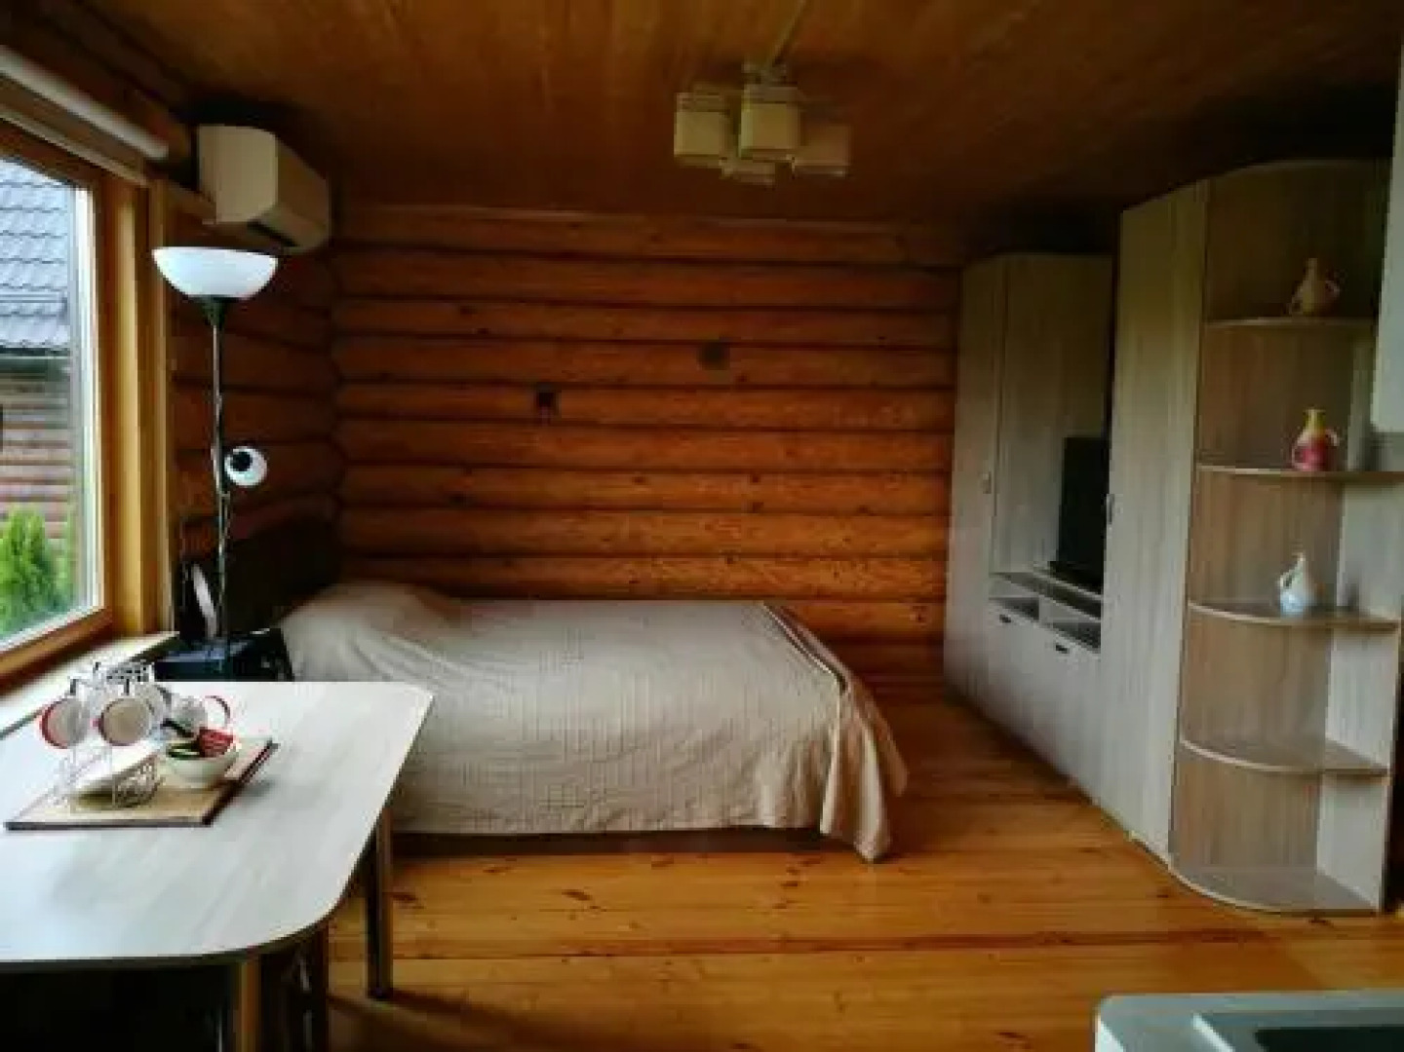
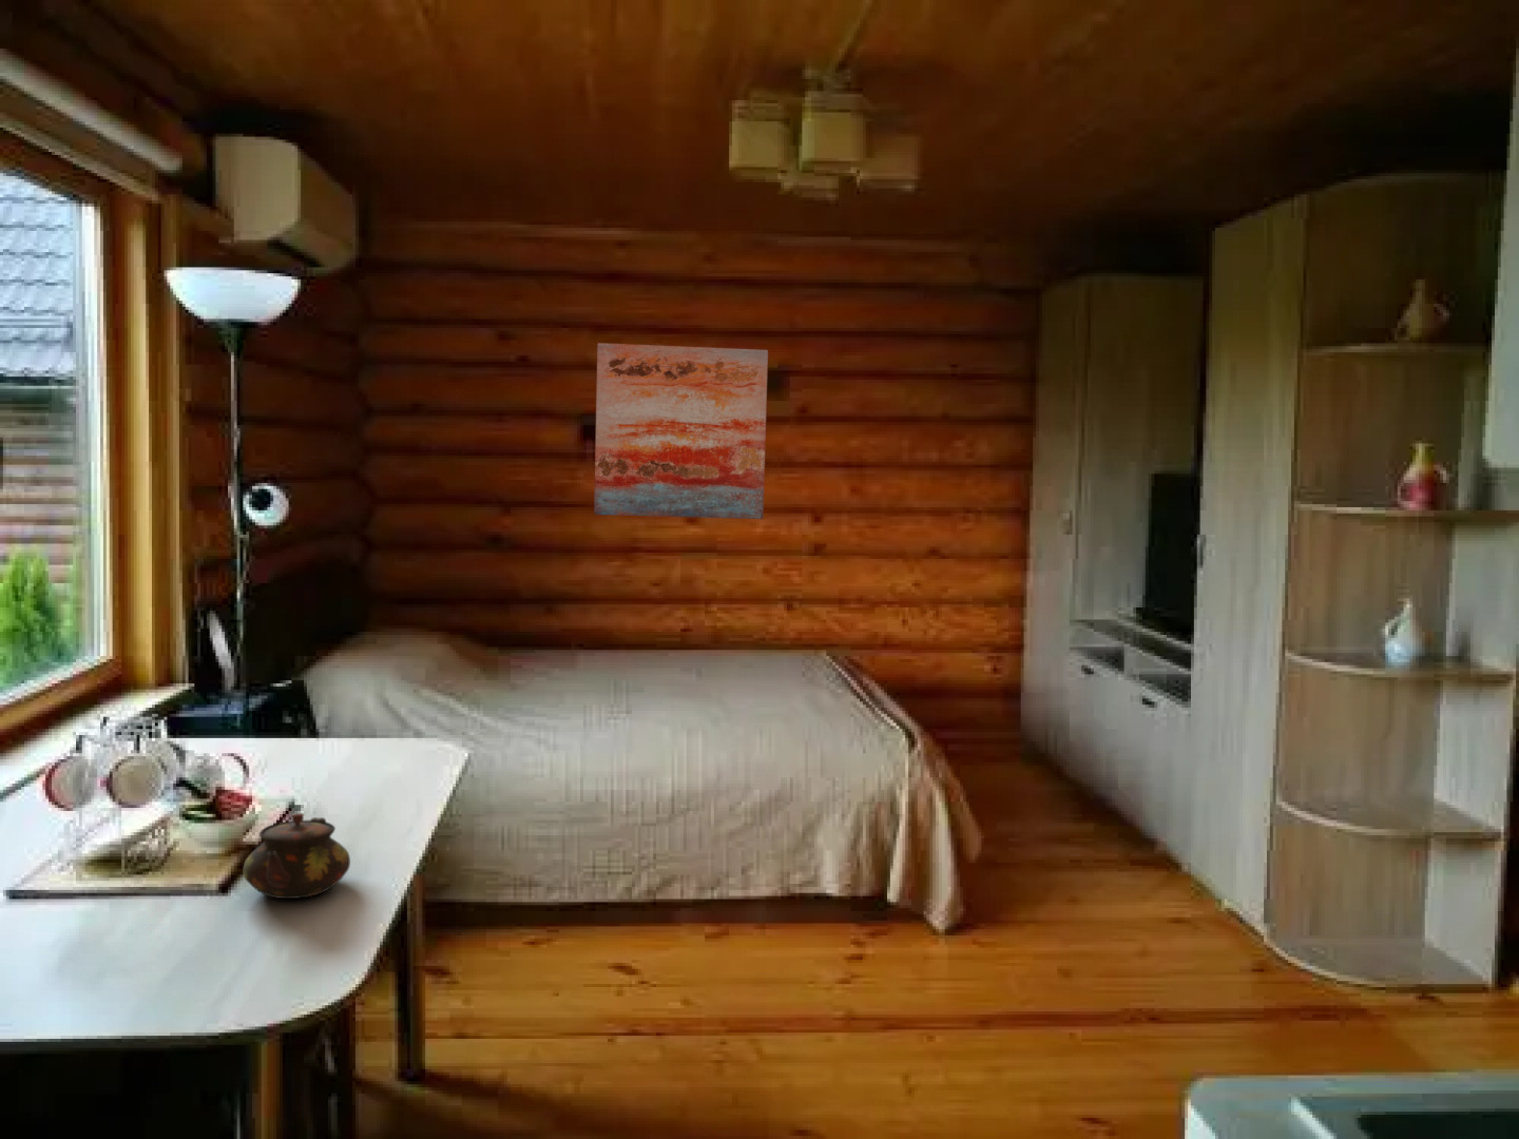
+ teapot [243,812,352,900]
+ wall art [593,342,769,520]
